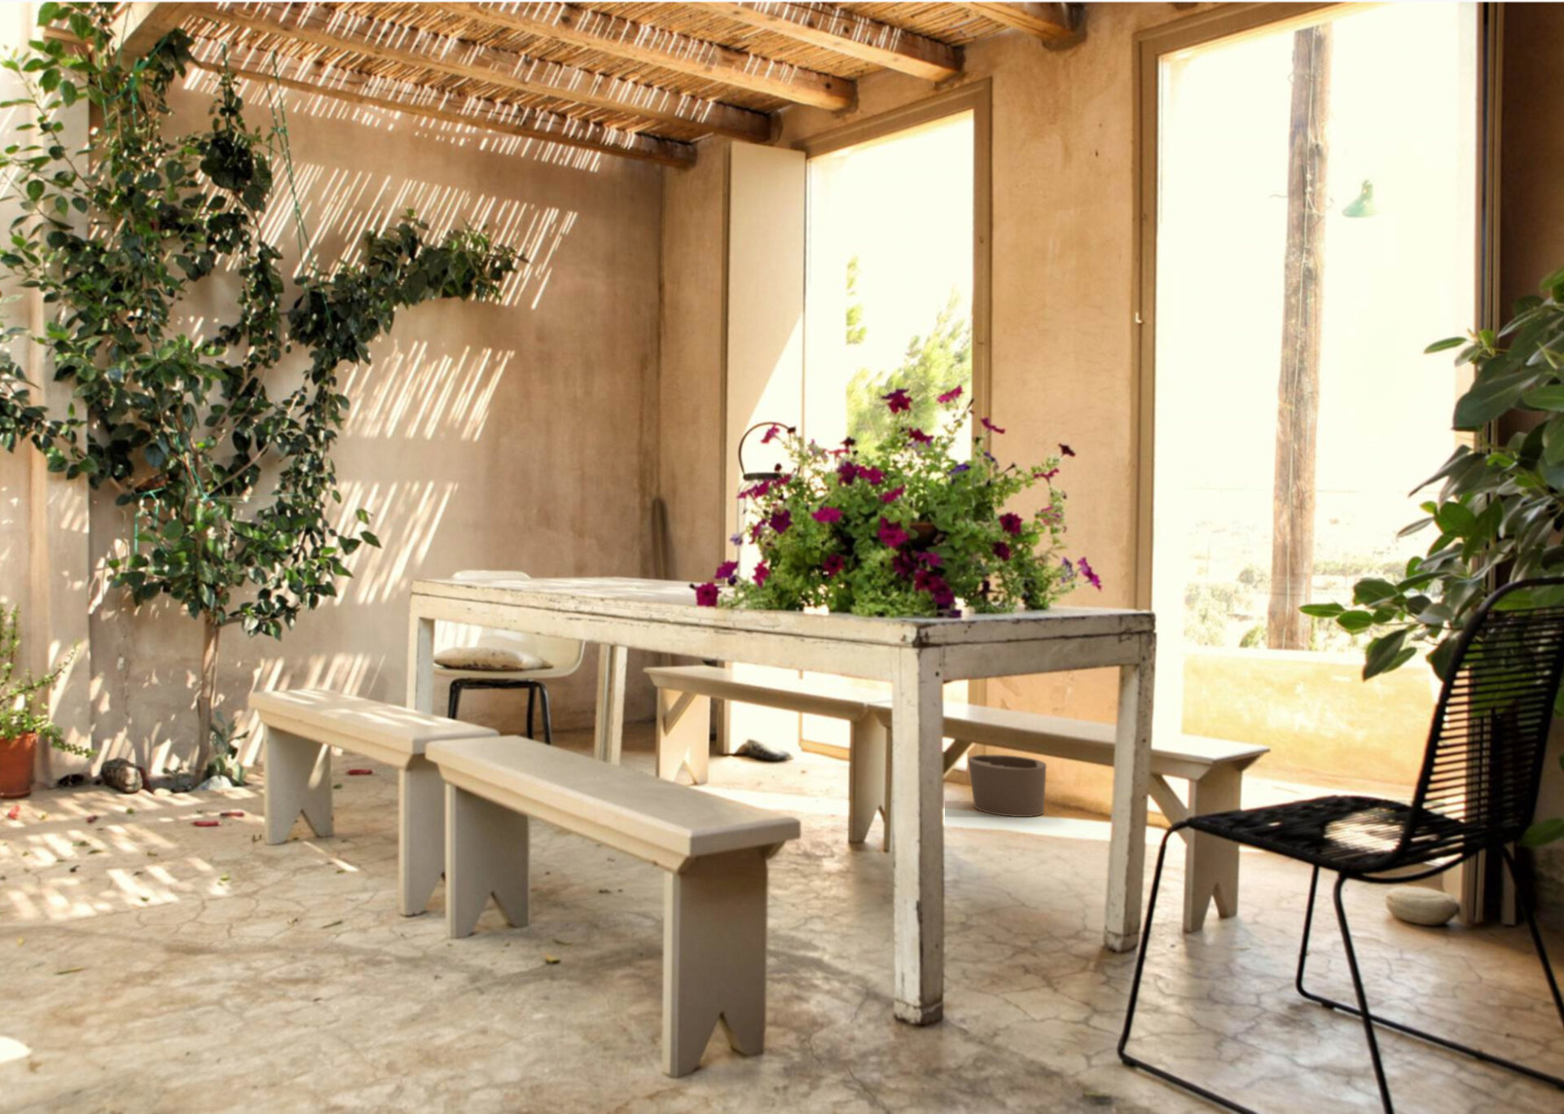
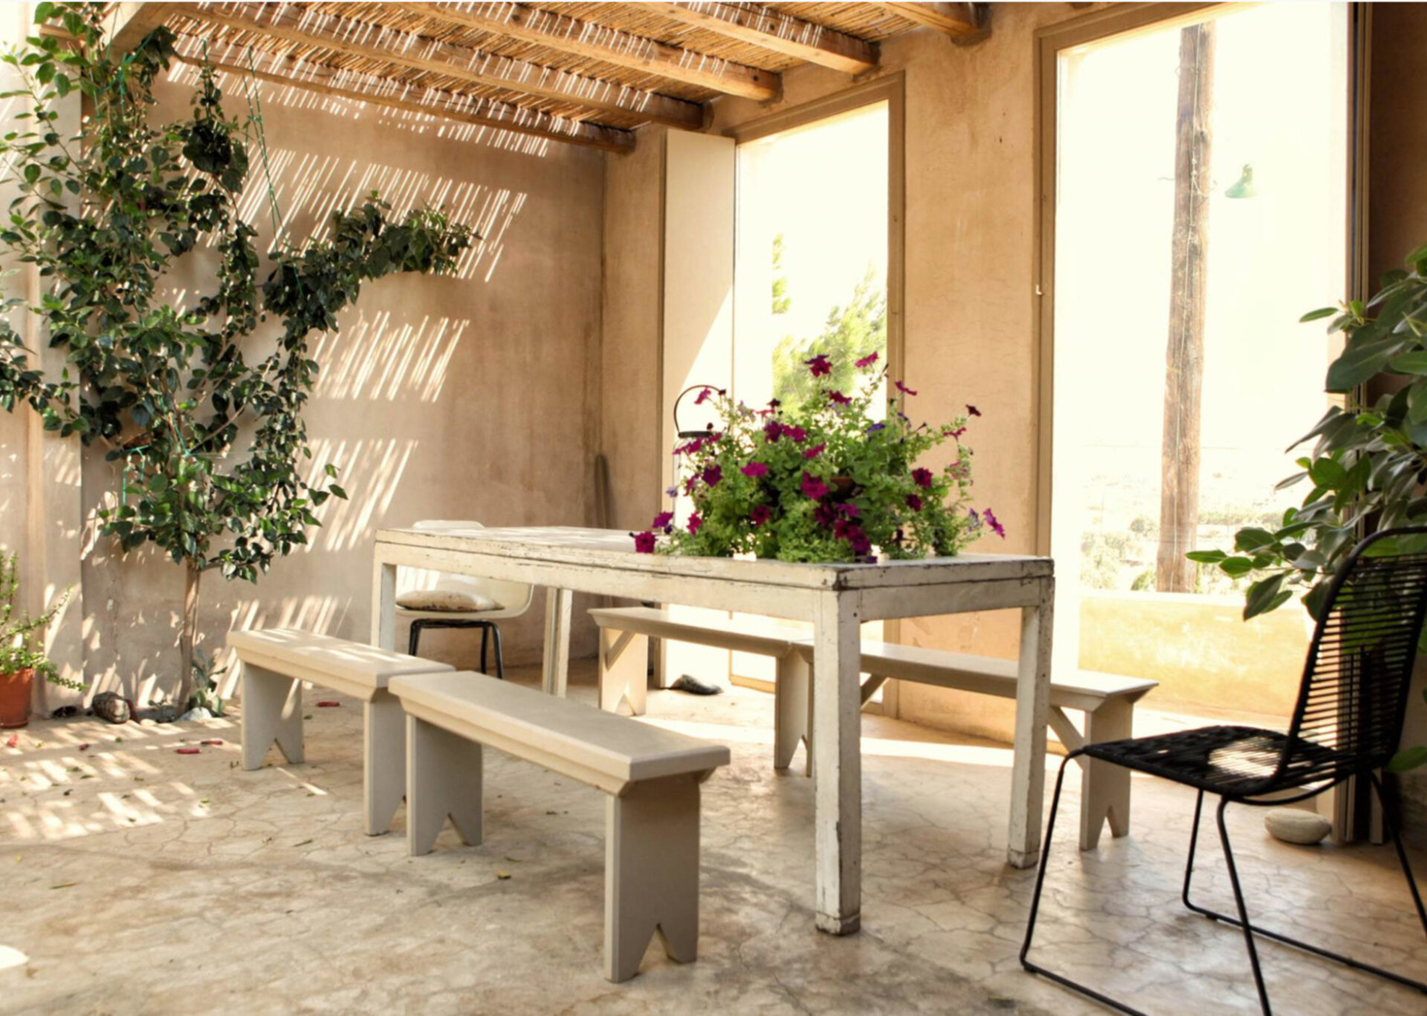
- planter pot [967,754,1048,817]
